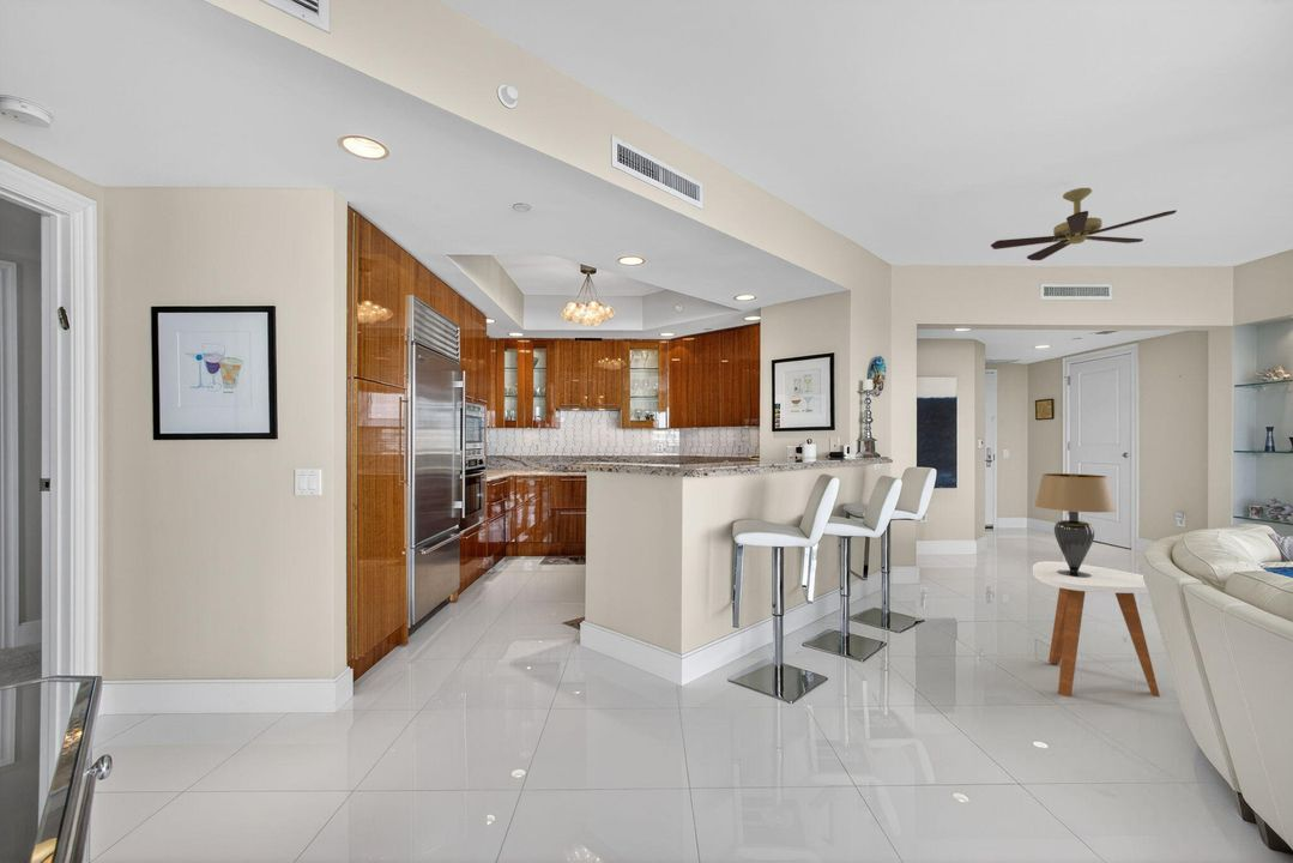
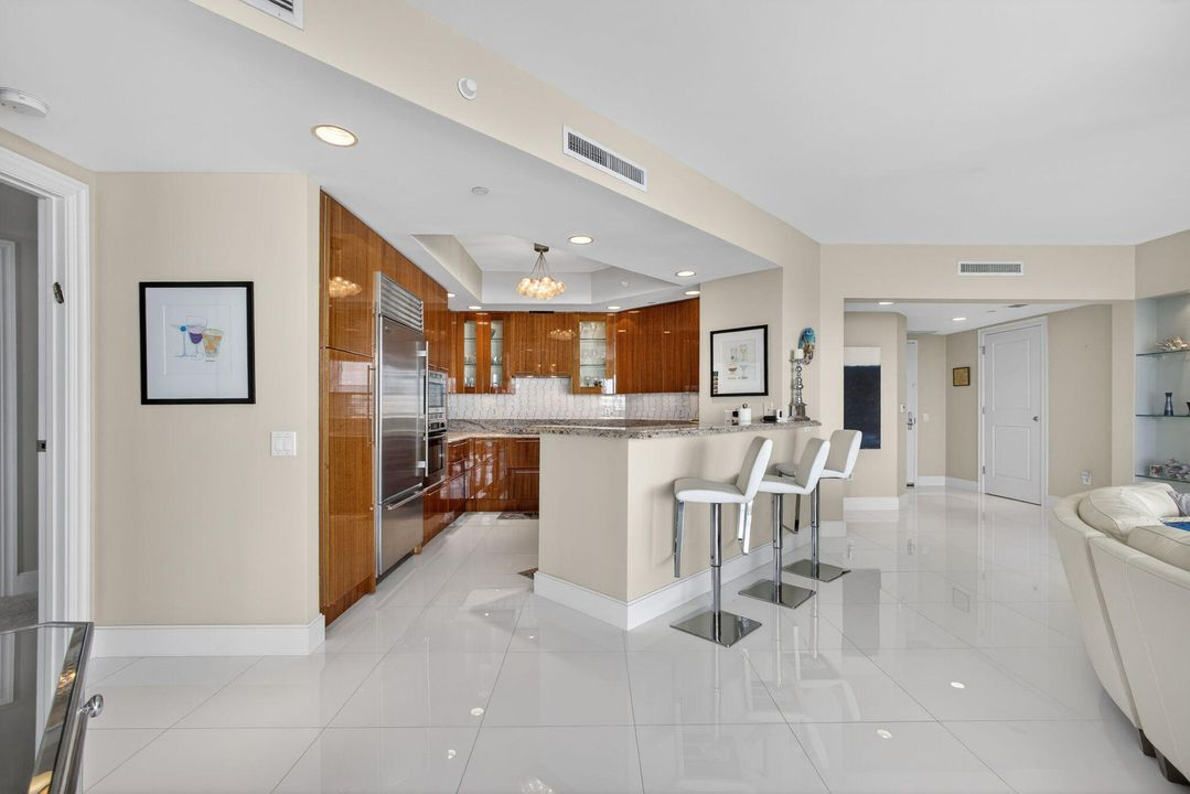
- table lamp [1034,472,1117,578]
- ceiling fan [990,187,1178,261]
- side table [1032,560,1161,698]
